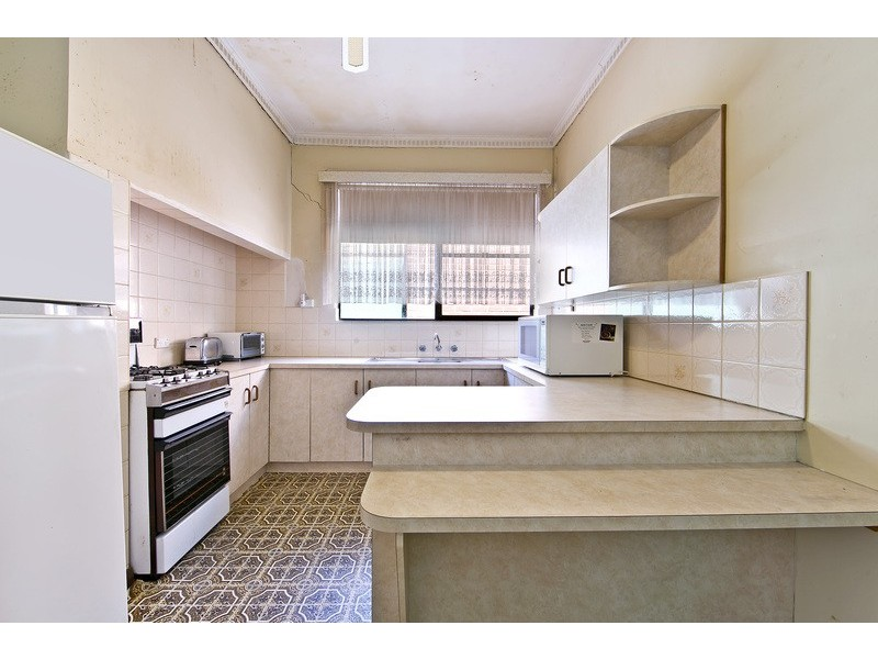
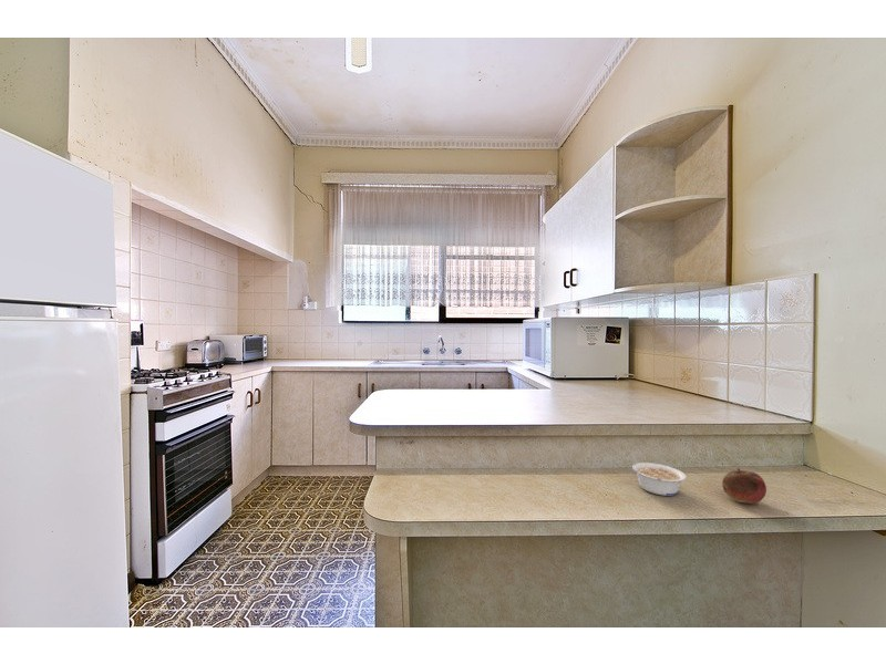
+ fruit [721,467,767,505]
+ legume [631,461,688,497]
